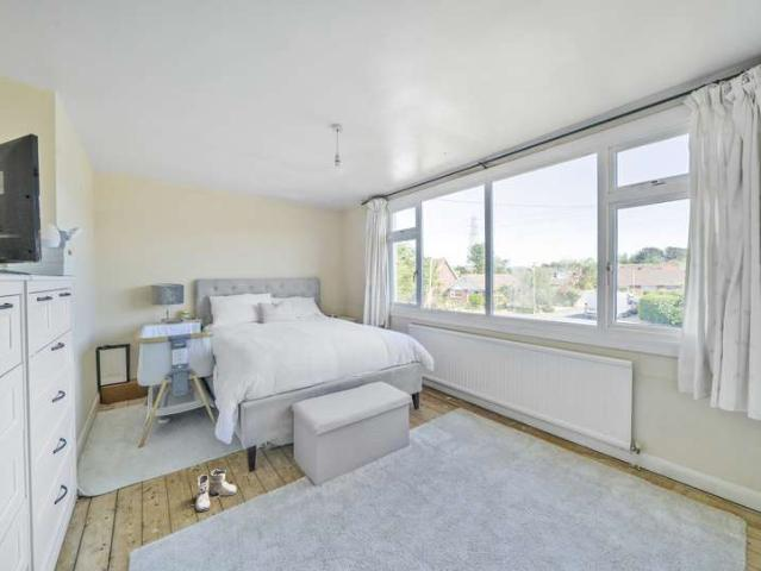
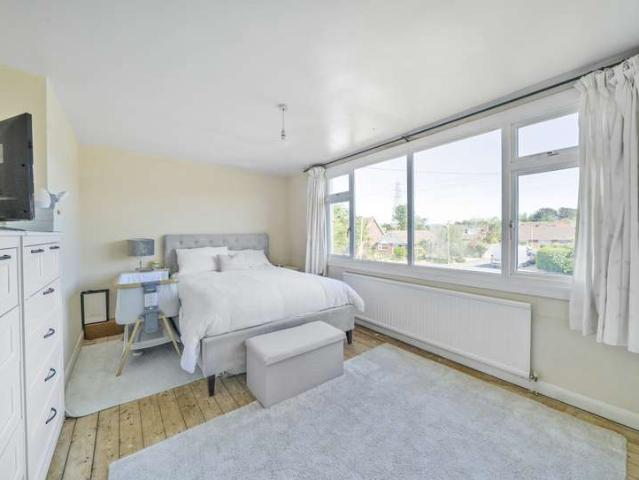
- boots [187,469,238,513]
